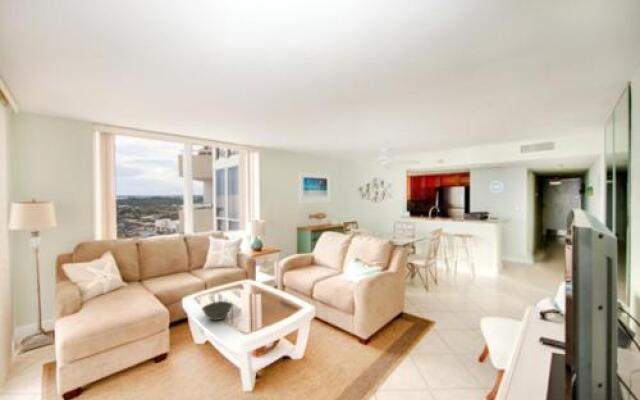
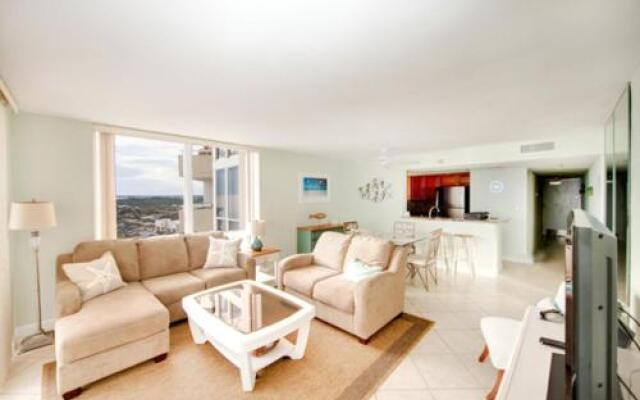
- bowl [201,300,234,322]
